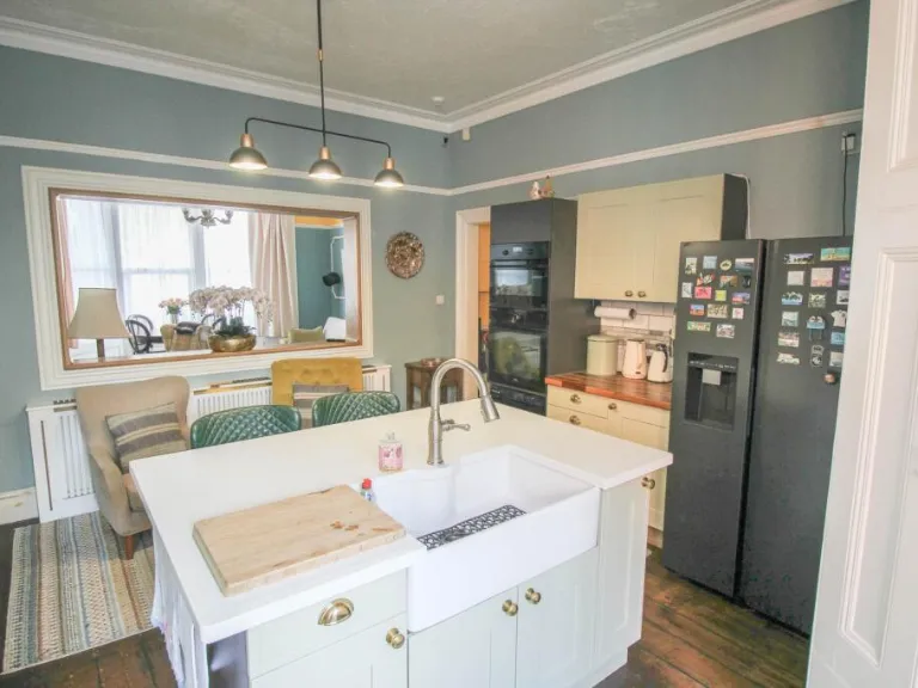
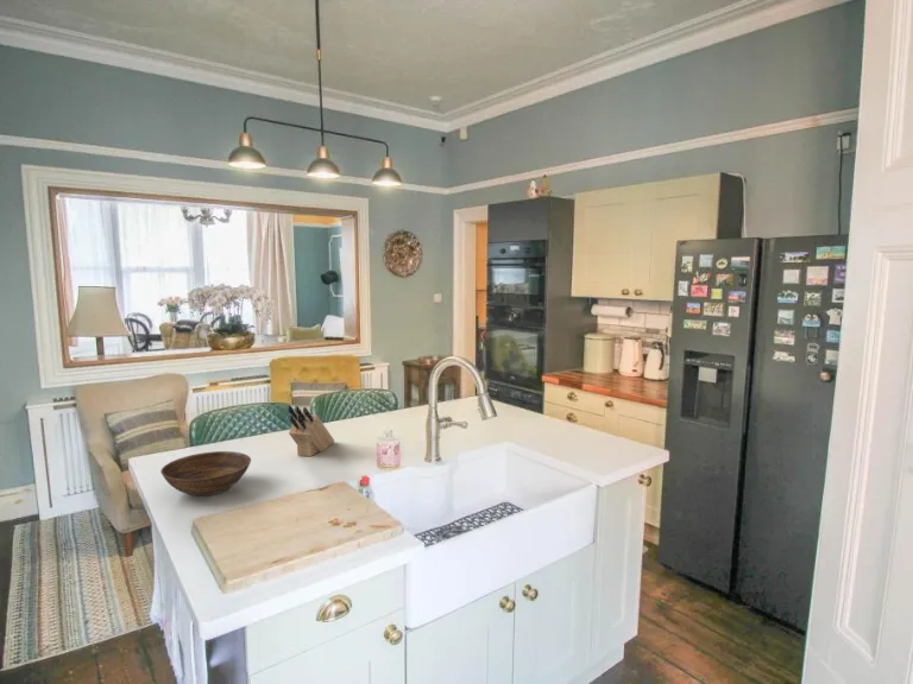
+ bowl [159,450,252,498]
+ knife block [287,404,335,457]
